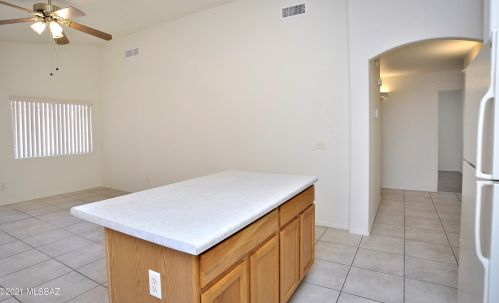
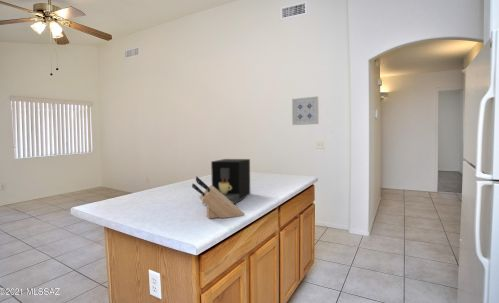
+ knife block [191,175,245,219]
+ wall art [291,95,319,126]
+ coffee maker [202,158,251,205]
